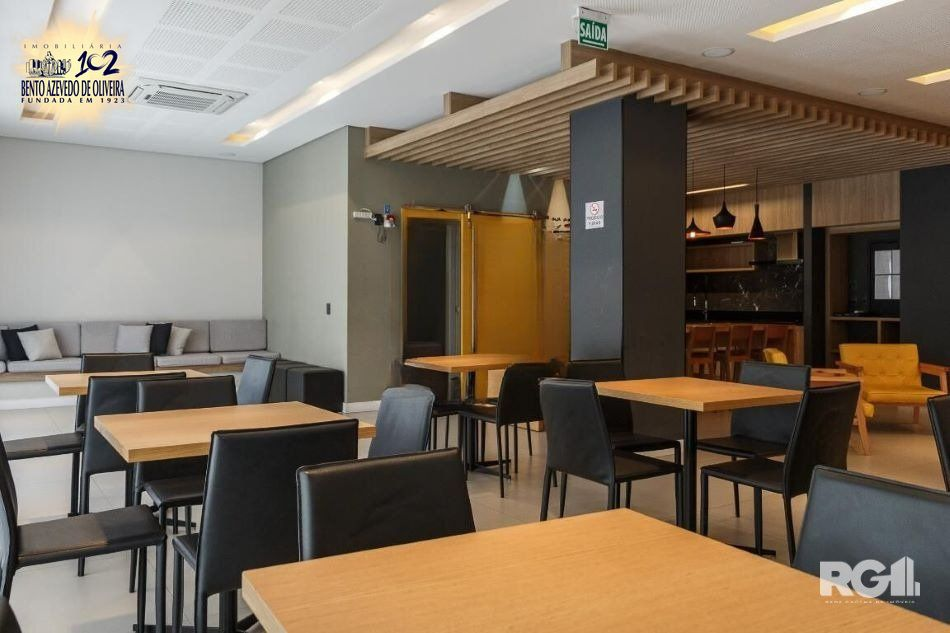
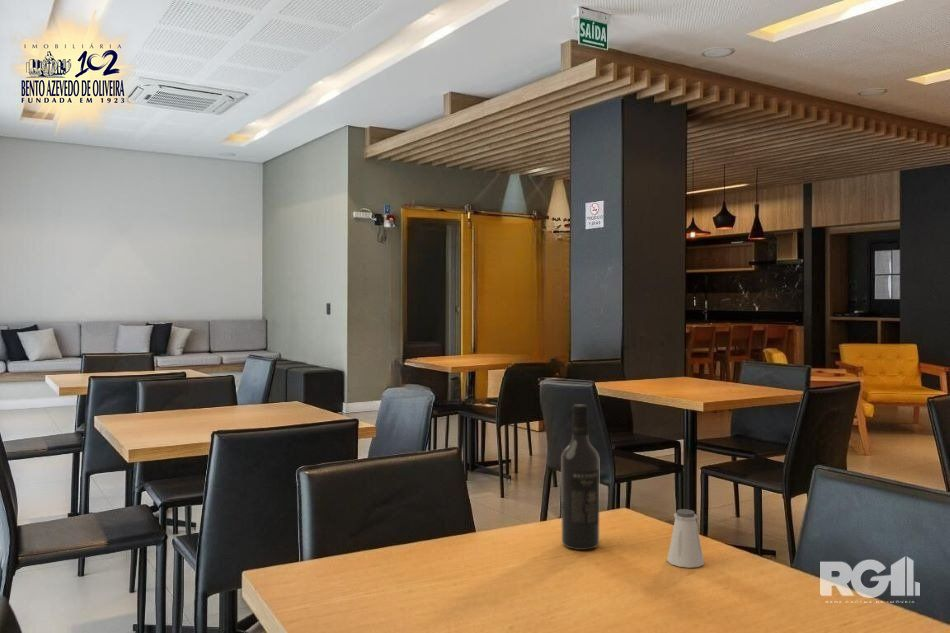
+ saltshaker [666,508,705,569]
+ wine bottle [560,403,600,551]
